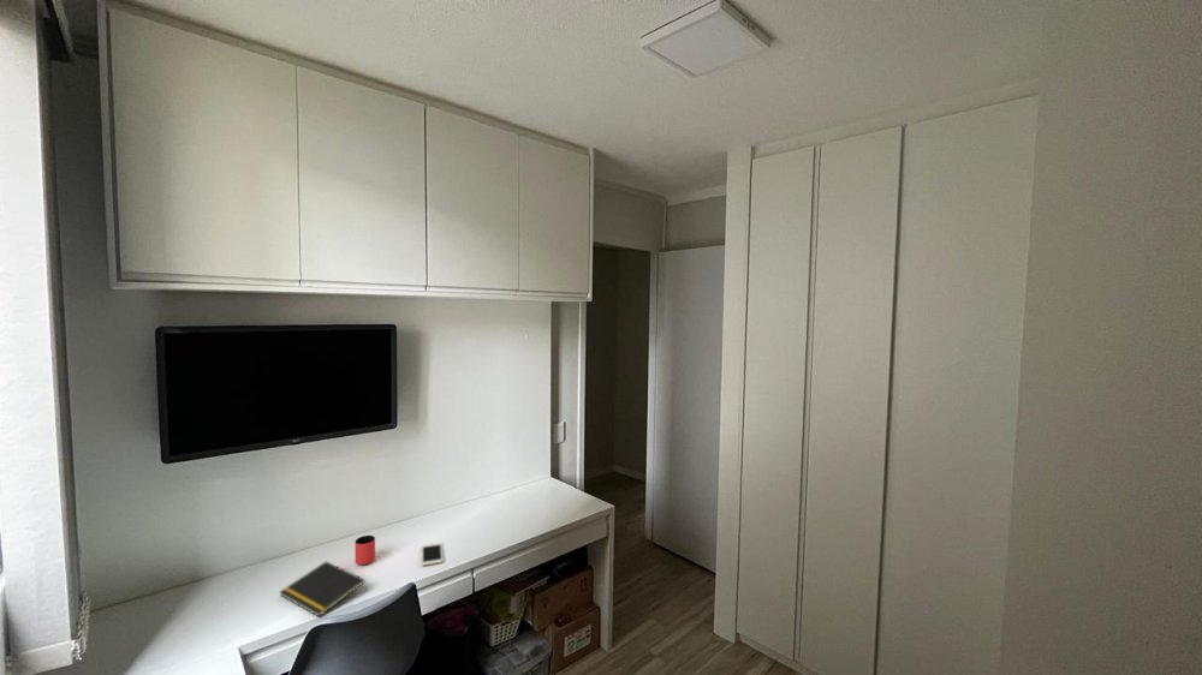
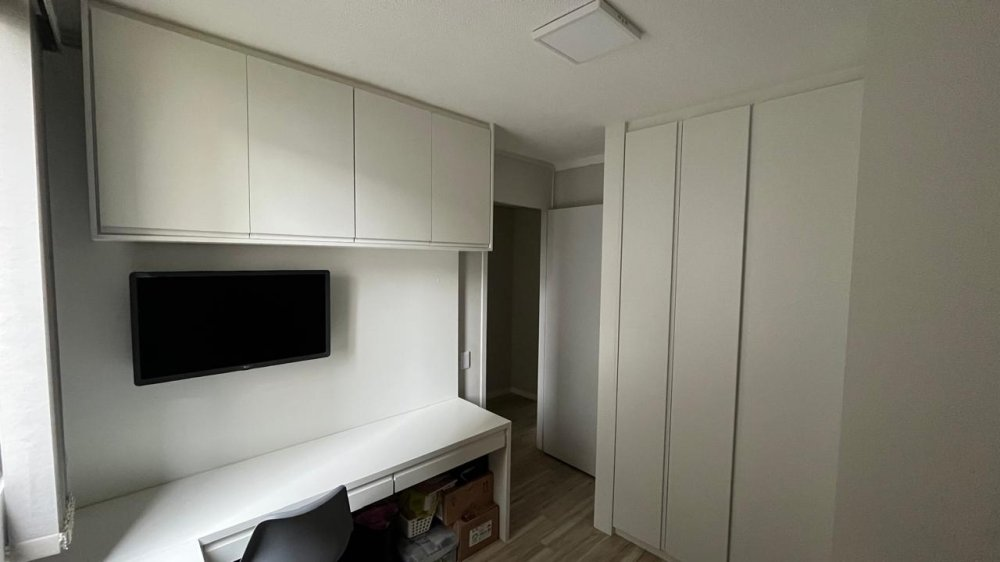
- cup [353,534,376,566]
- notepad [279,561,367,617]
- cell phone [421,542,444,567]
